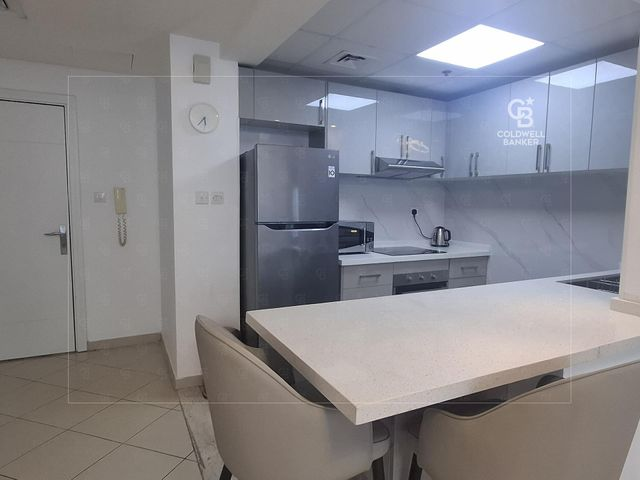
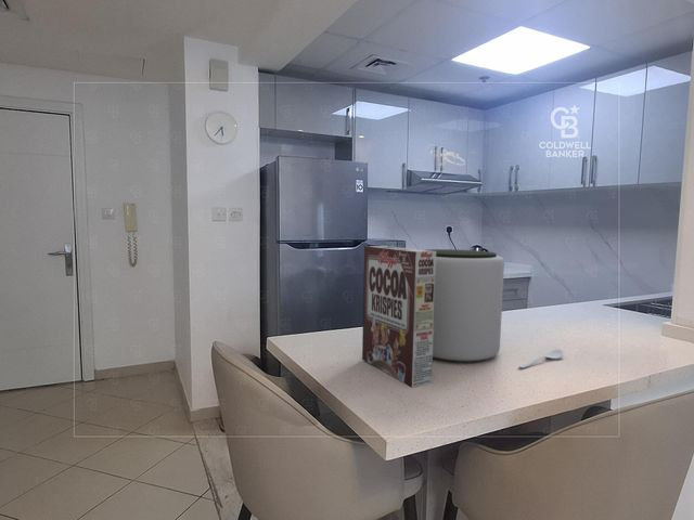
+ cereal box [361,245,436,388]
+ spoon [517,348,564,369]
+ plant pot [427,248,505,364]
